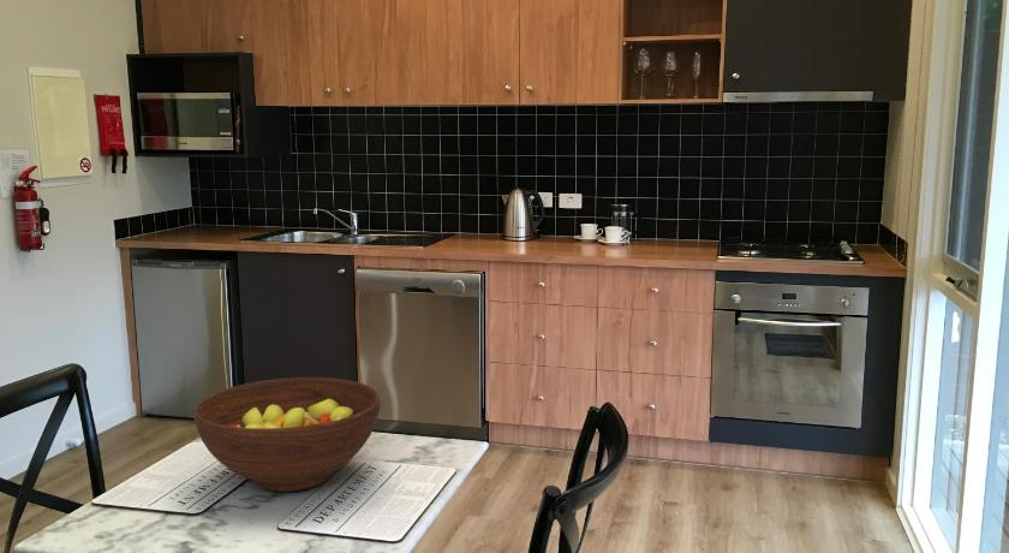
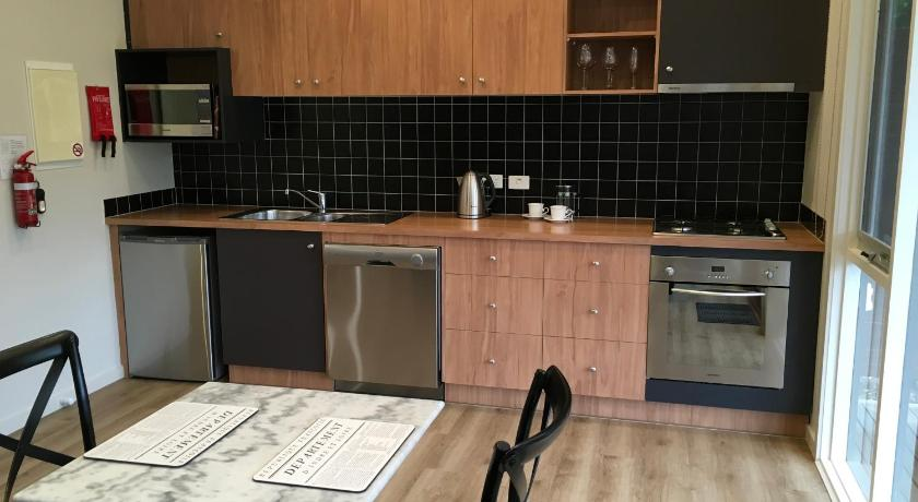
- fruit bowl [192,376,381,493]
